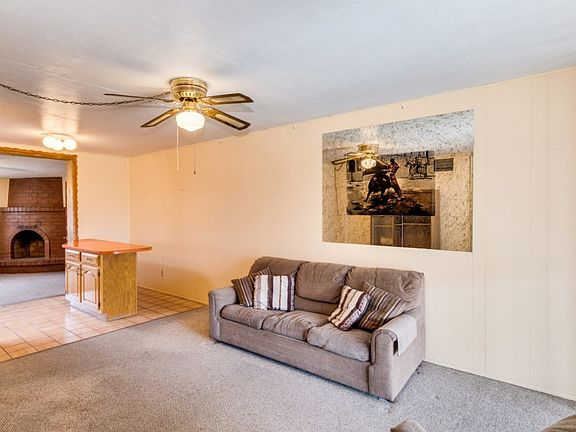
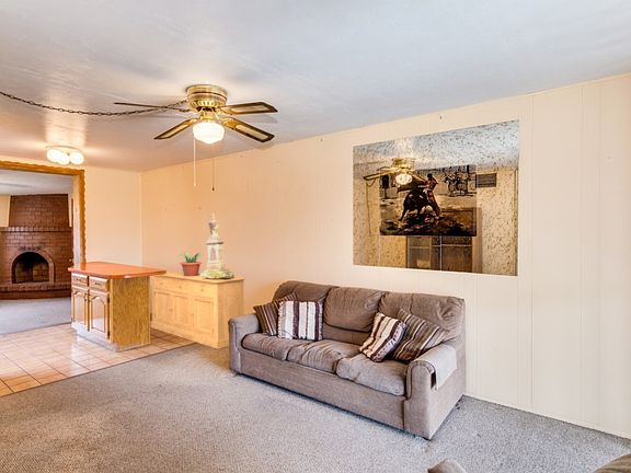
+ decorative urn [200,212,234,279]
+ potted plant [179,251,204,276]
+ sideboard [150,269,245,350]
